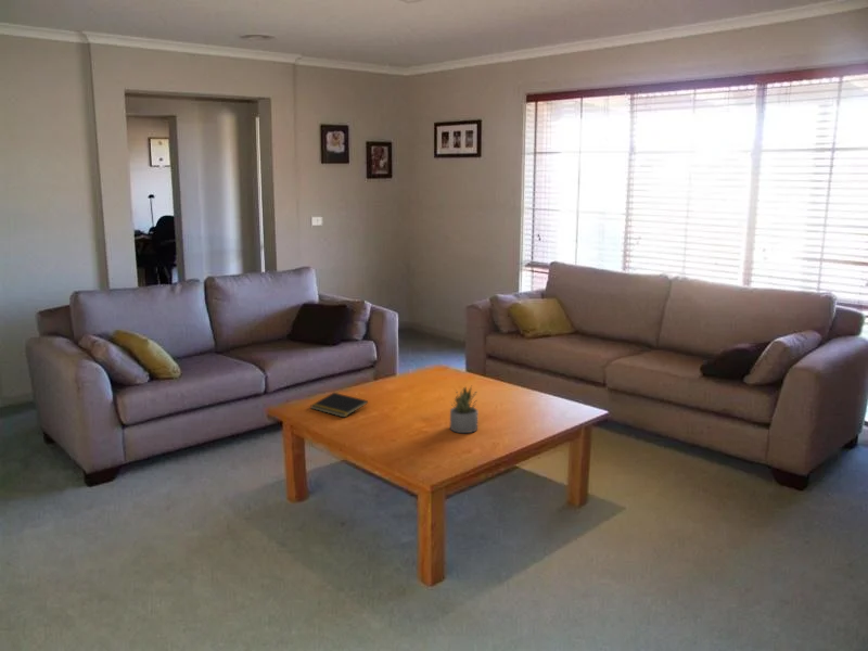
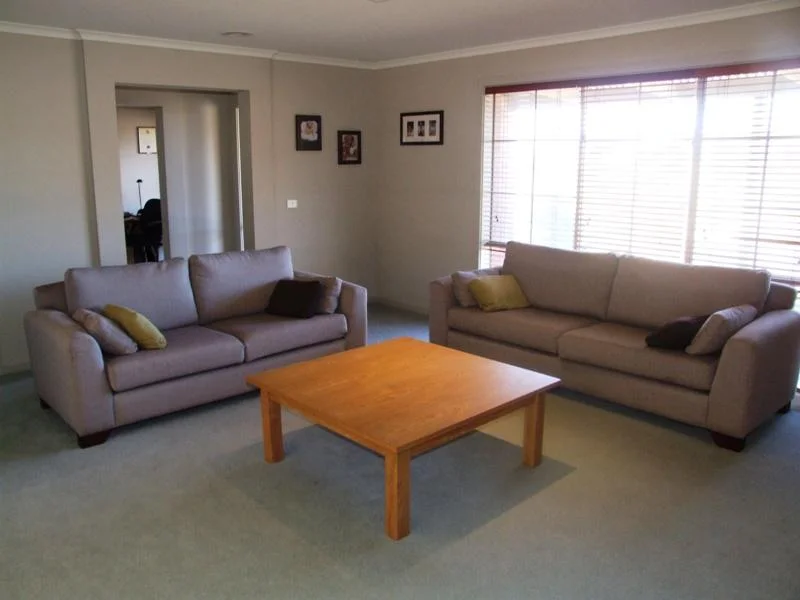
- succulent plant [449,385,478,434]
- notepad [310,392,369,418]
